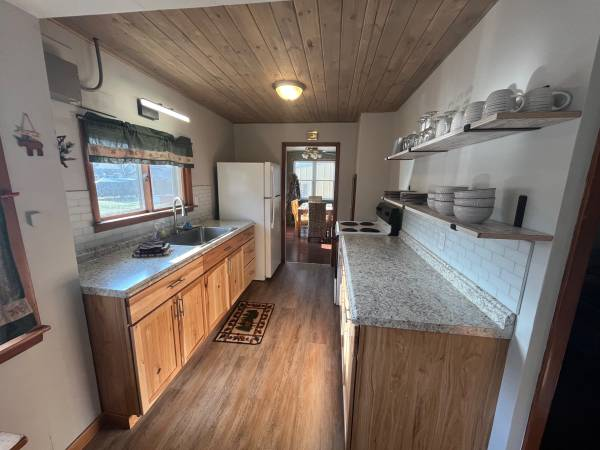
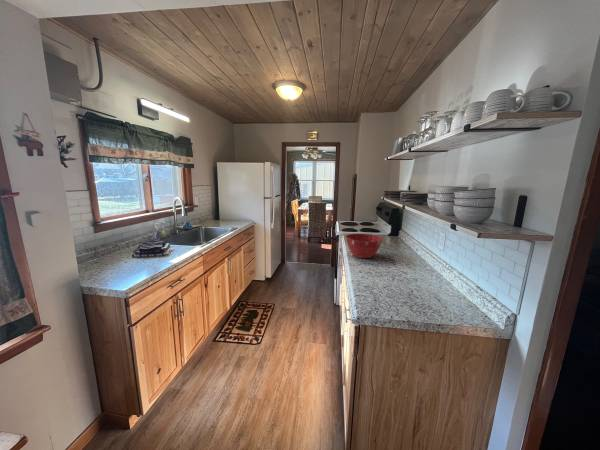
+ mixing bowl [345,233,384,259]
